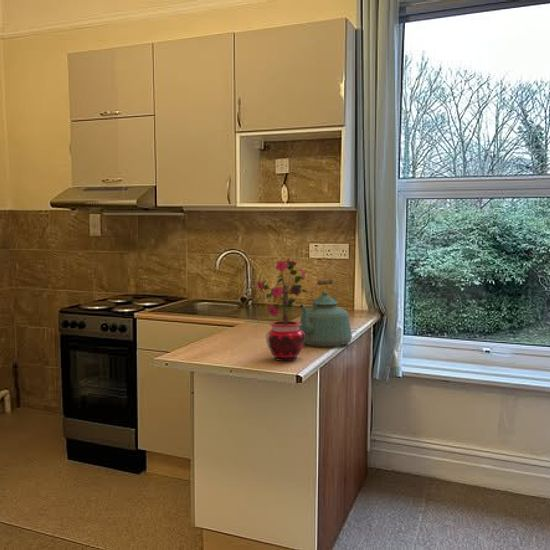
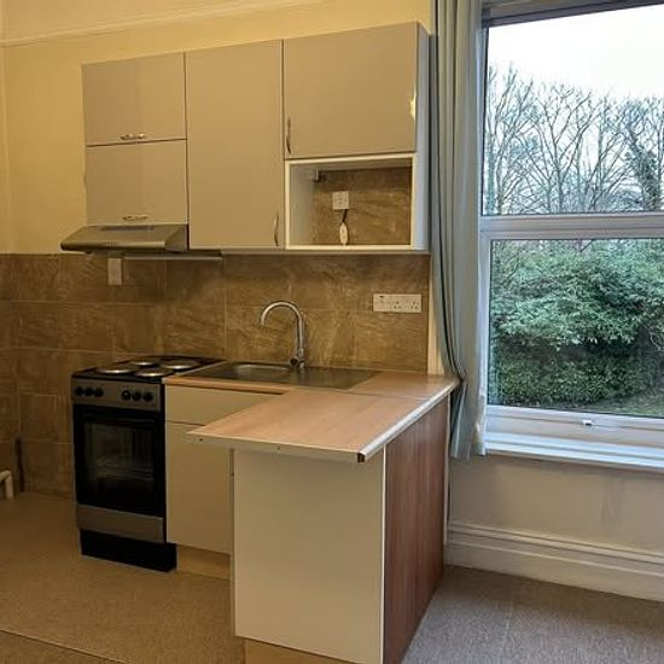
- kettle [299,278,353,348]
- potted plant [256,257,315,362]
